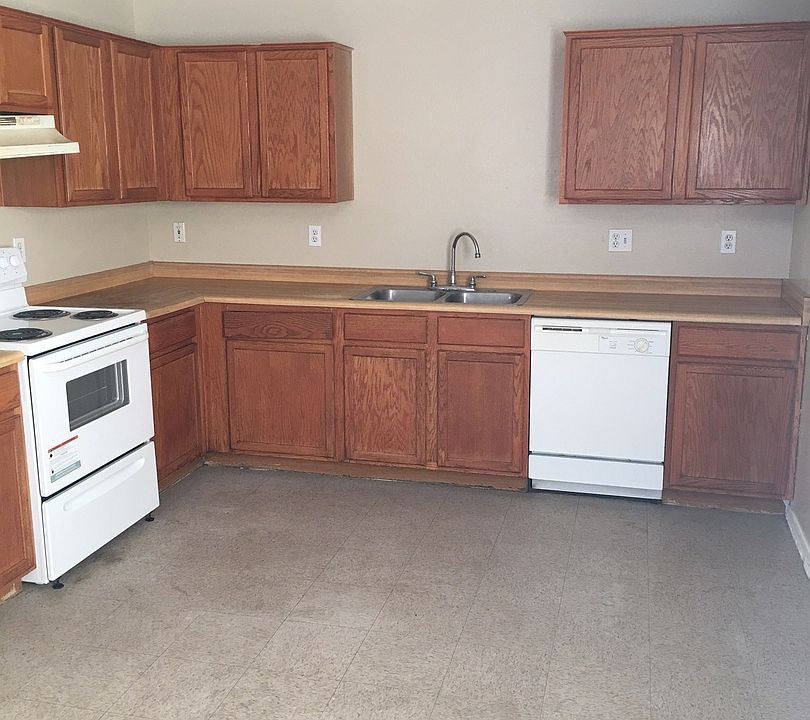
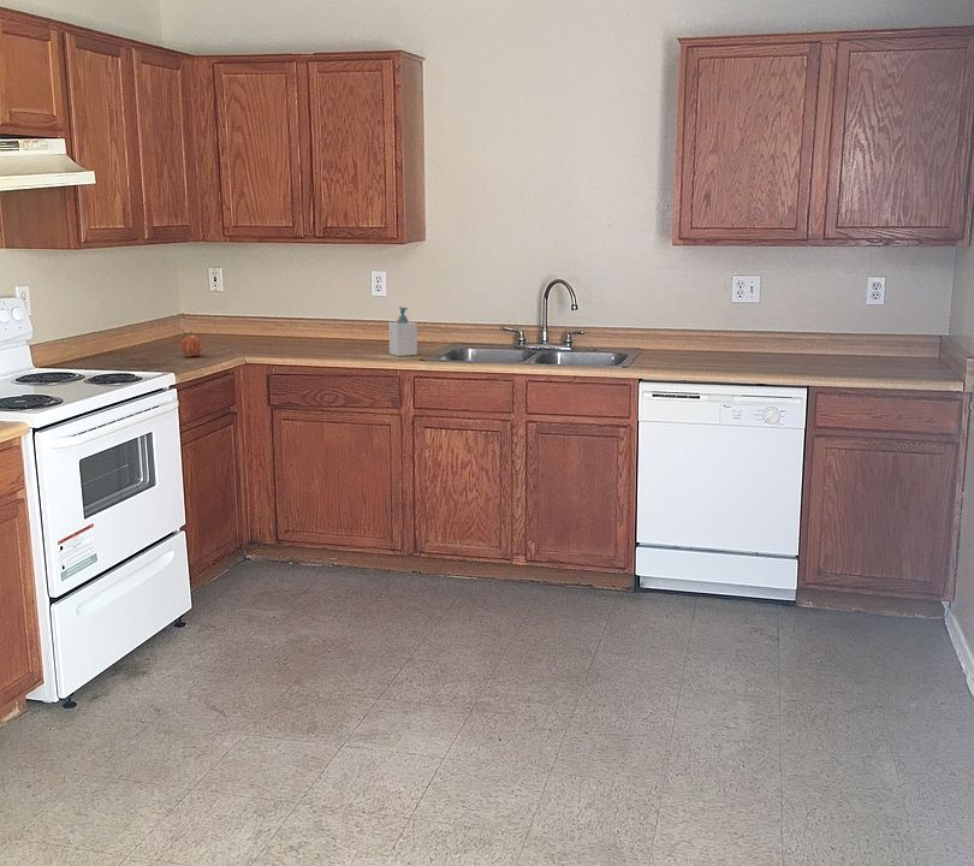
+ soap bottle [388,306,418,357]
+ fruit [178,330,204,357]
